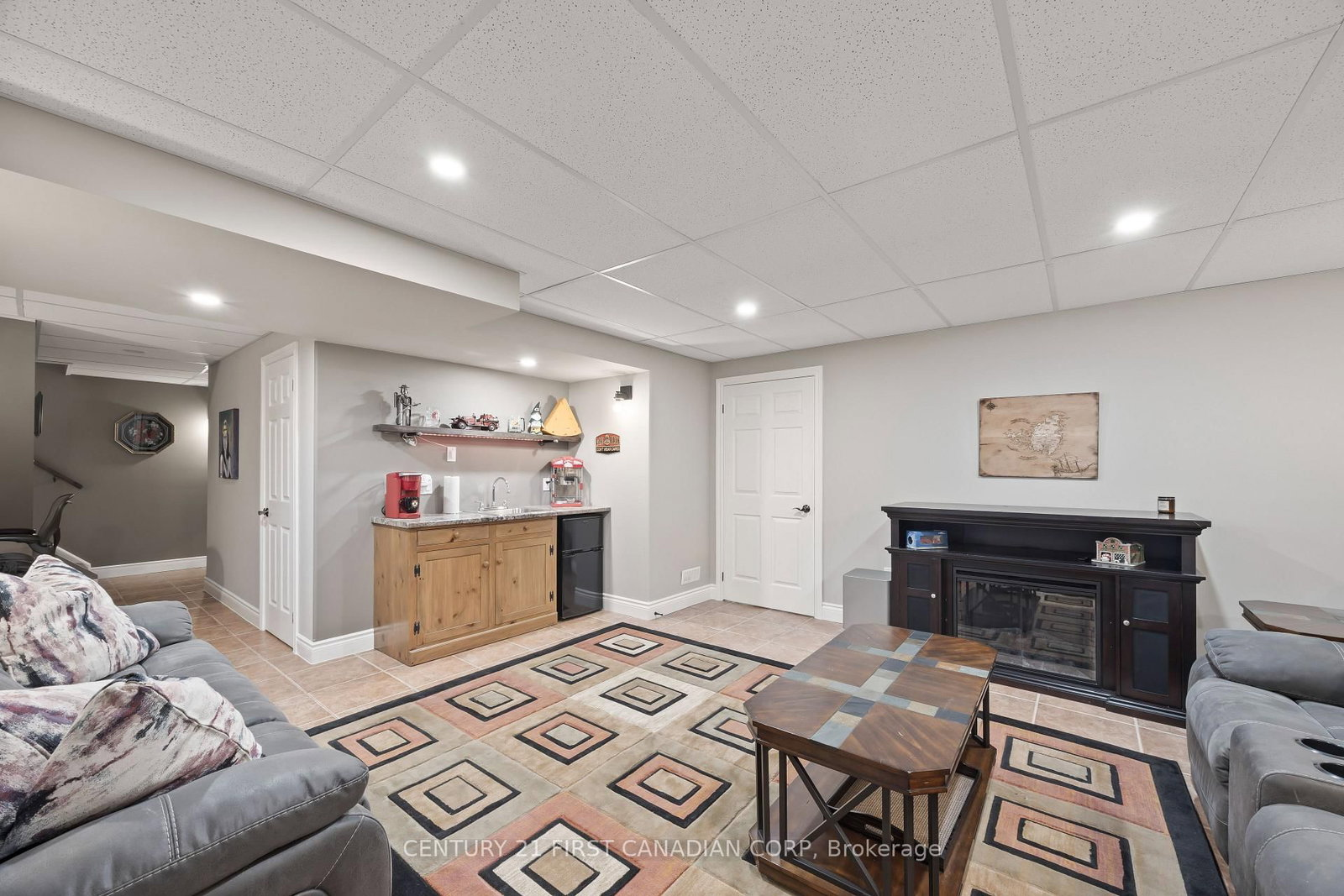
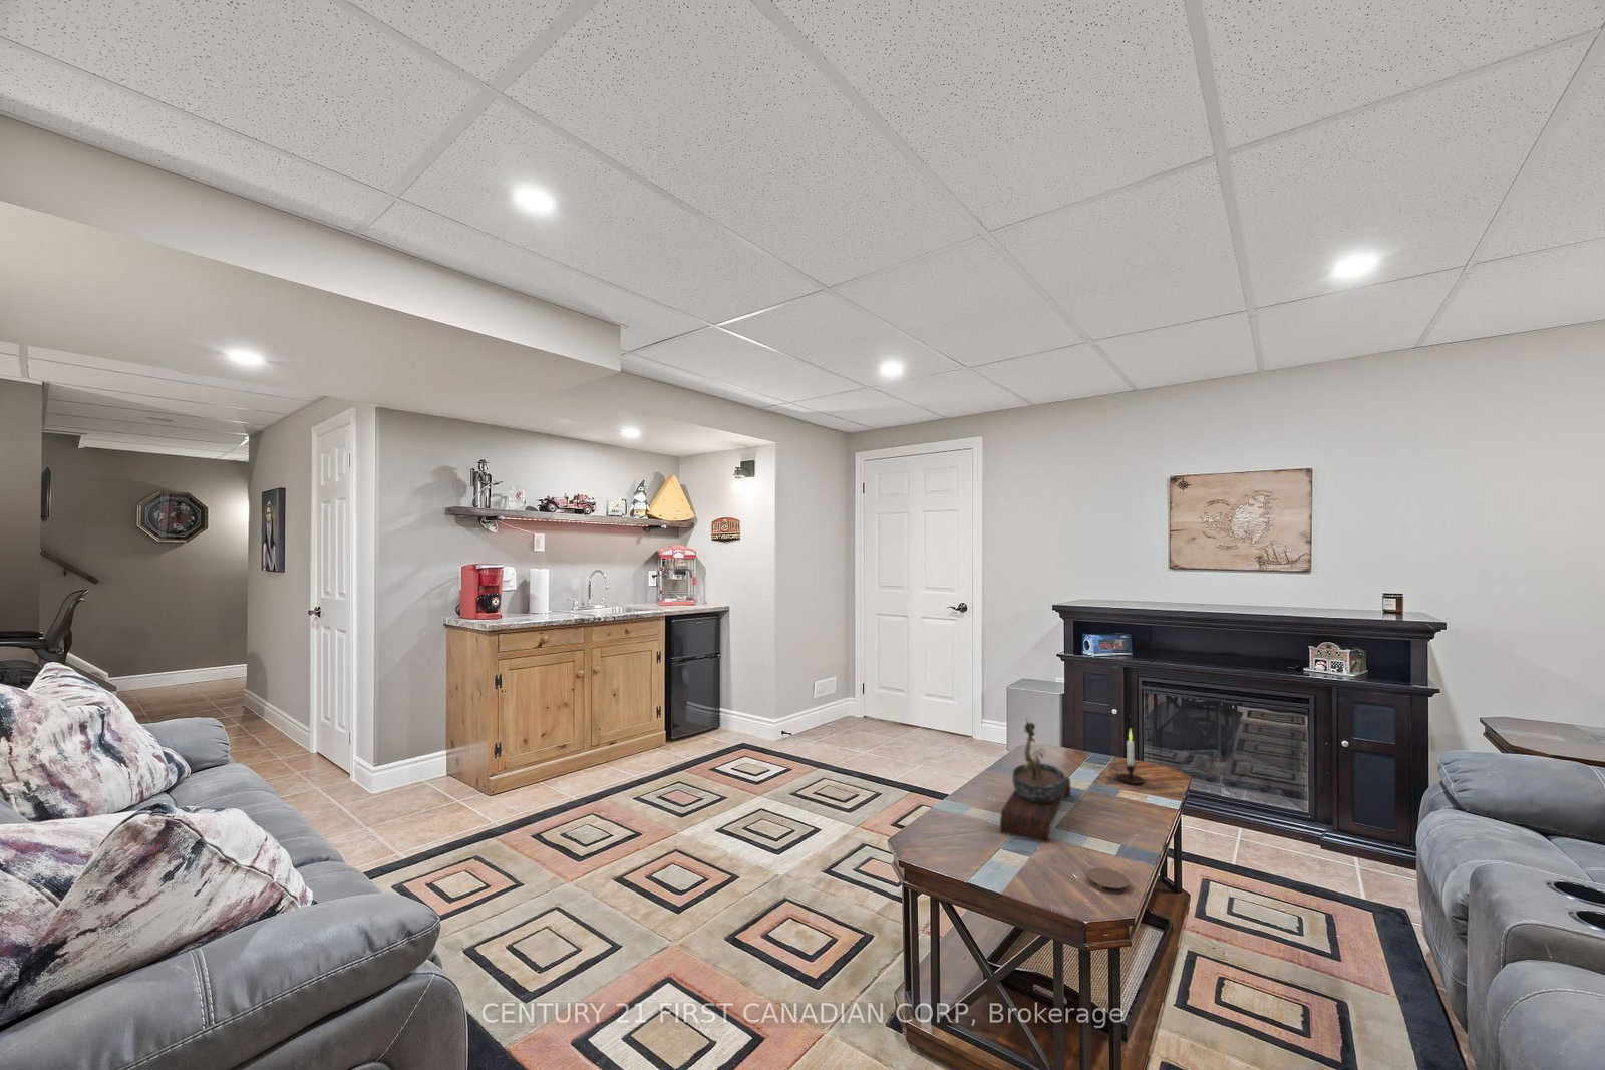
+ candle [1109,728,1145,786]
+ coaster [1087,867,1131,894]
+ bonsai tree [1000,717,1071,844]
